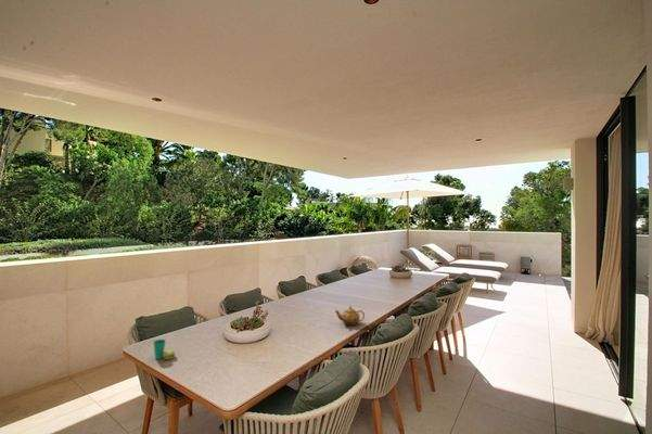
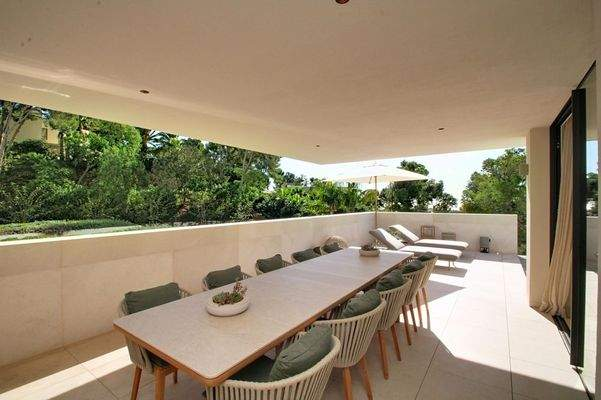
- cup [152,339,177,360]
- teapot [334,305,366,327]
